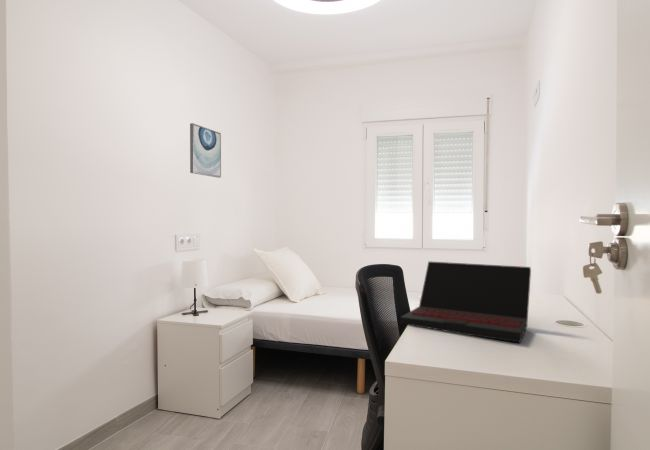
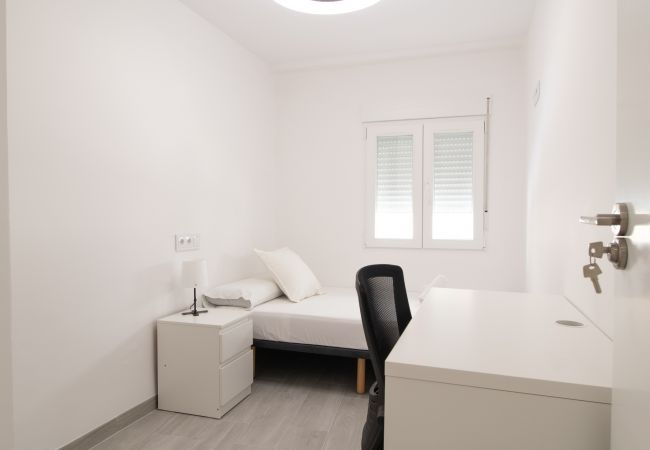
- laptop [399,260,532,344]
- wall art [189,122,222,179]
